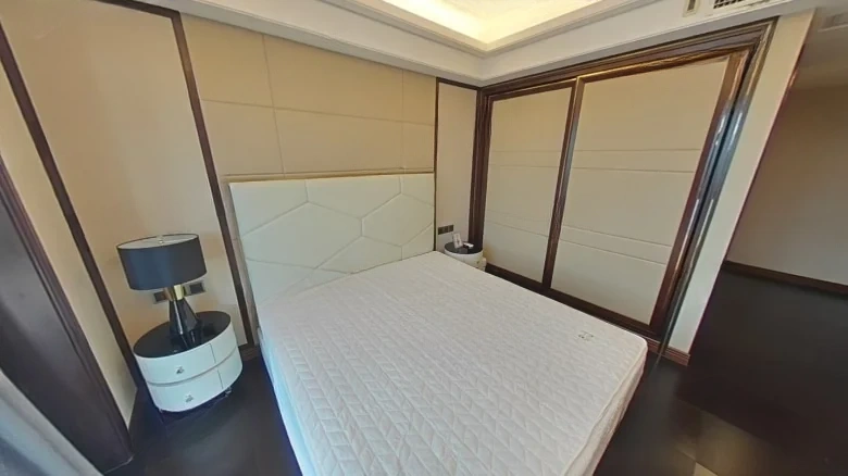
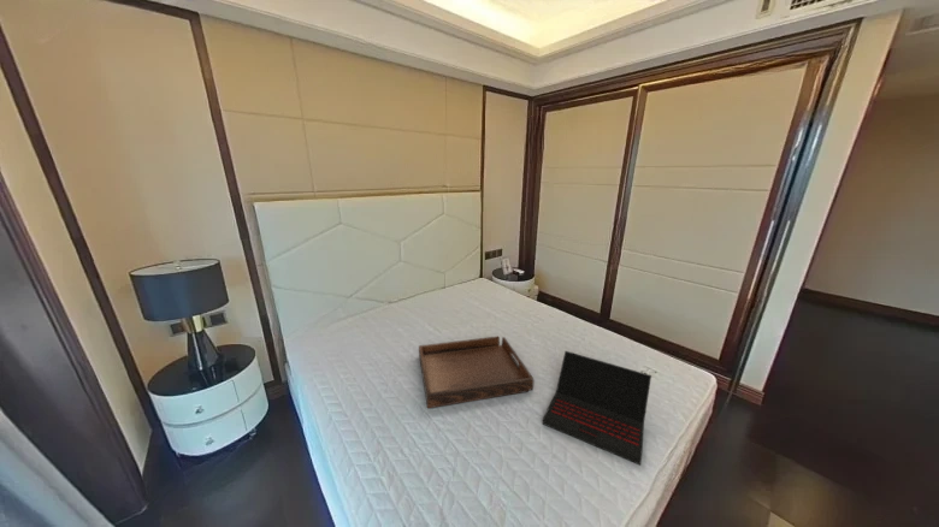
+ laptop [542,350,652,466]
+ serving tray [418,336,535,409]
